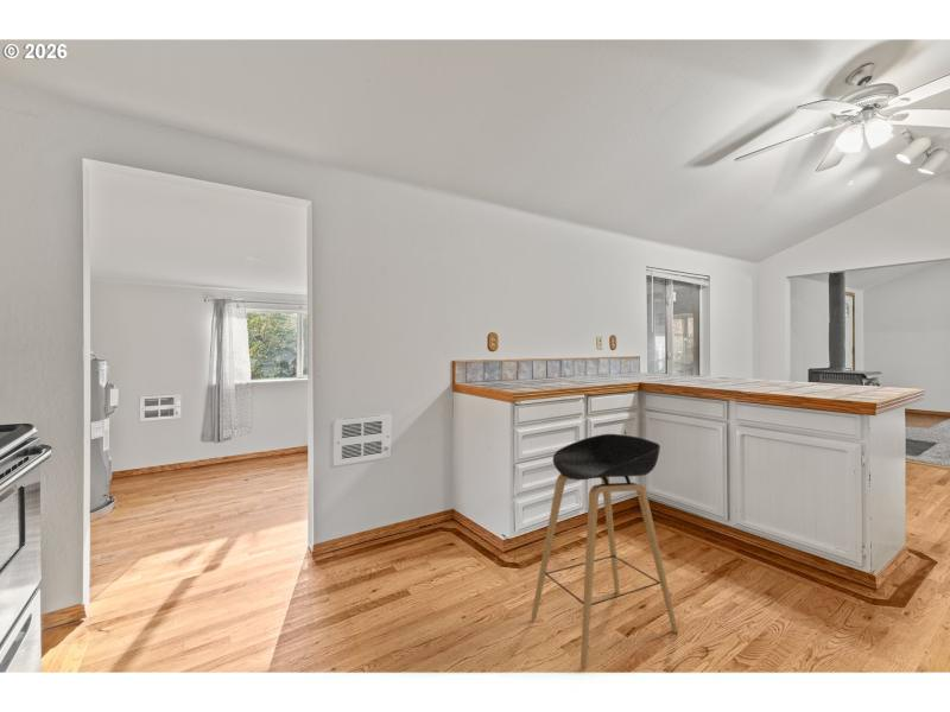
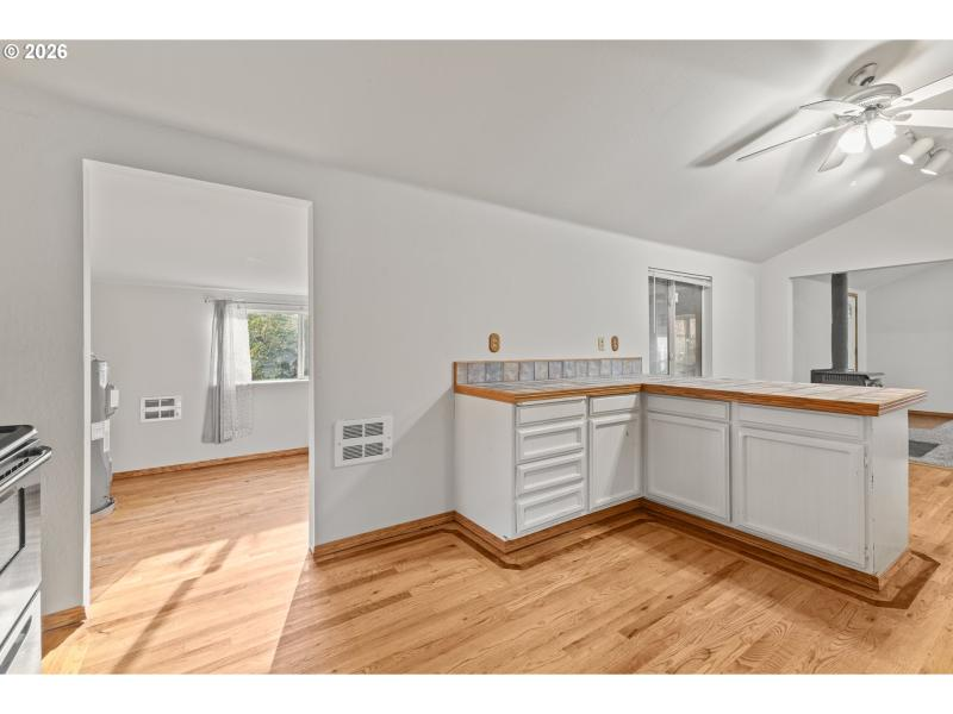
- stool [530,433,679,672]
